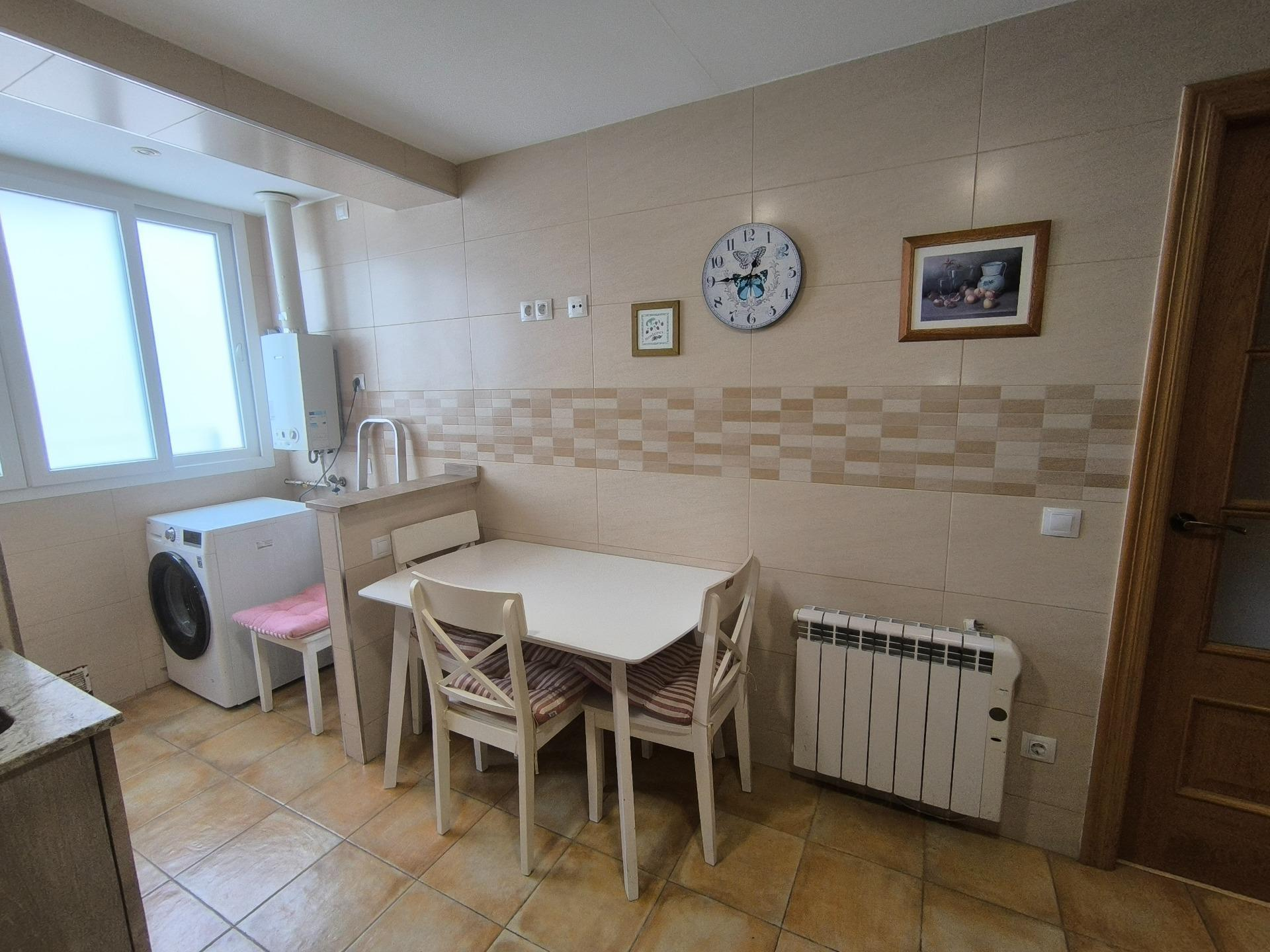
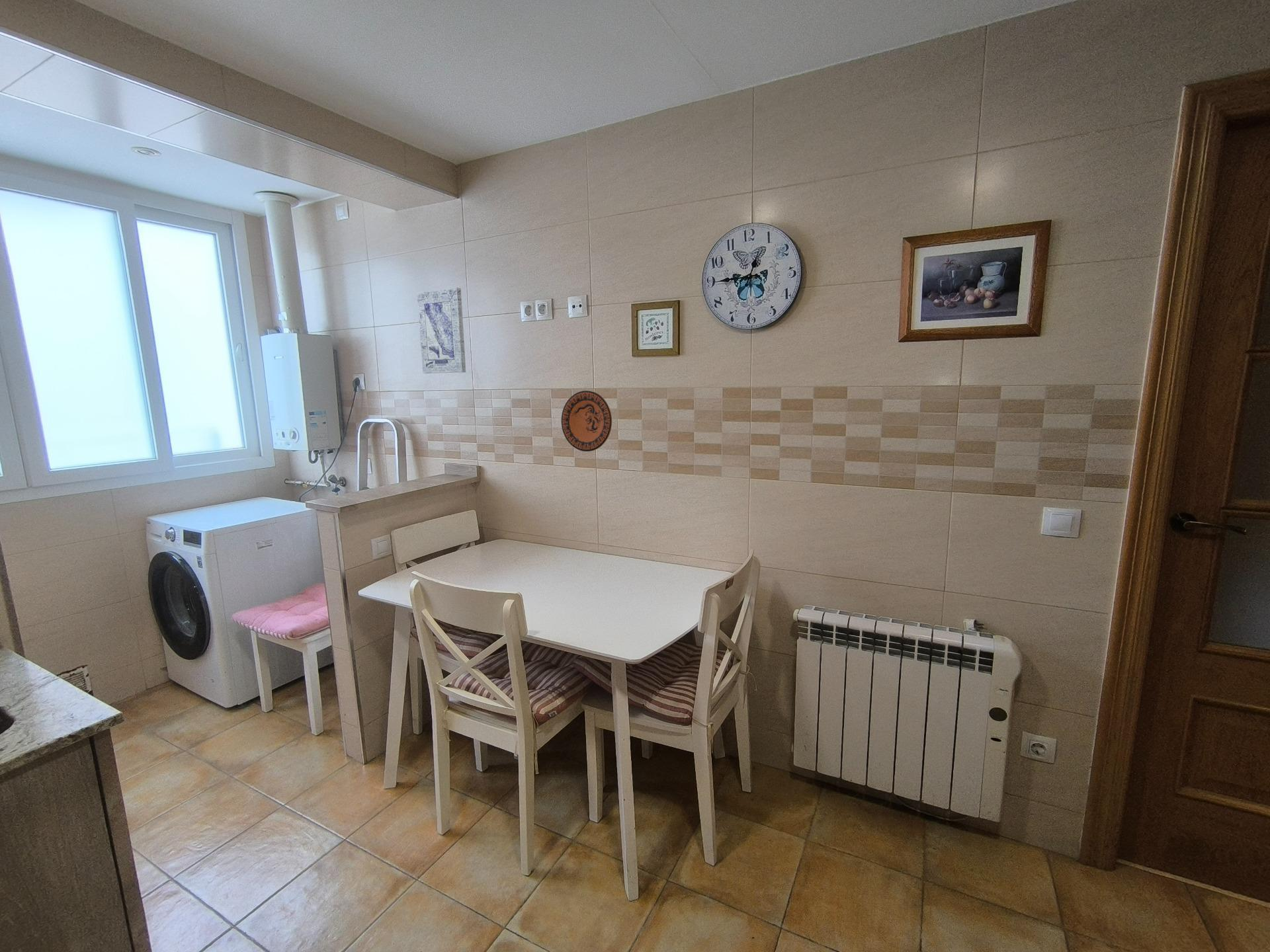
+ wall art [417,287,466,374]
+ decorative plate [561,390,613,452]
